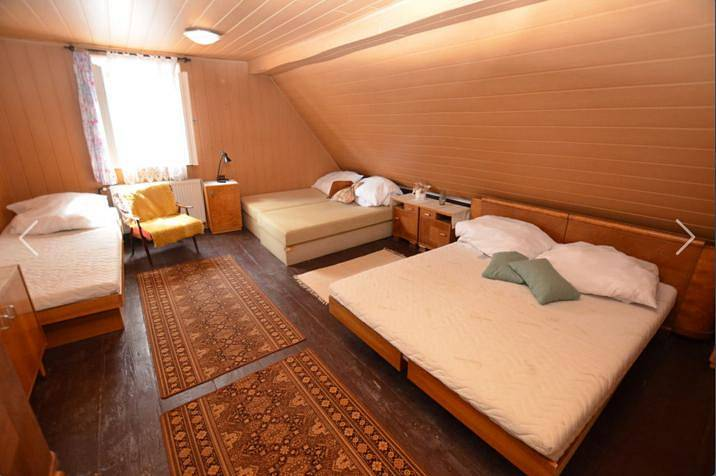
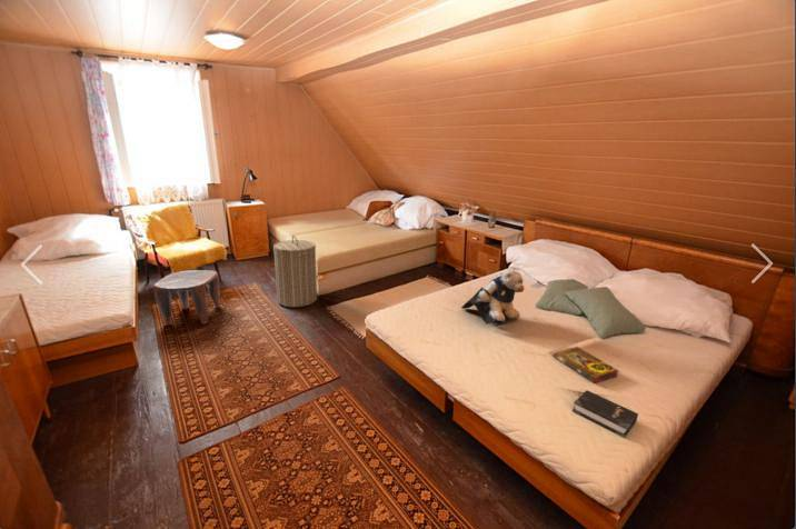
+ hardback book [571,389,639,439]
+ laundry hamper [272,234,318,308]
+ teddy bear [460,268,525,328]
+ book [551,346,620,385]
+ stool [152,269,221,326]
